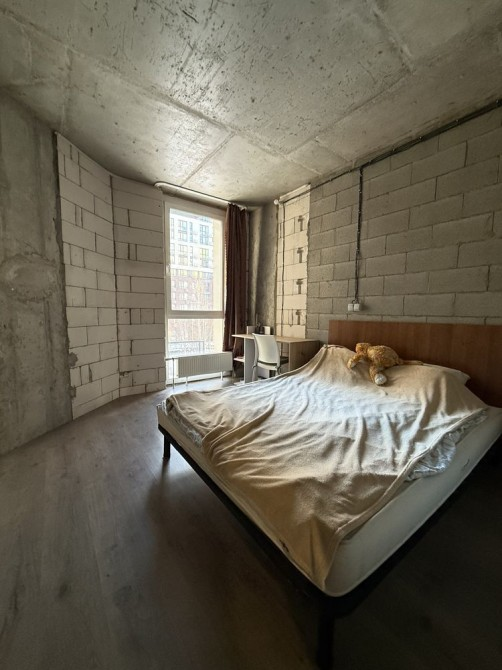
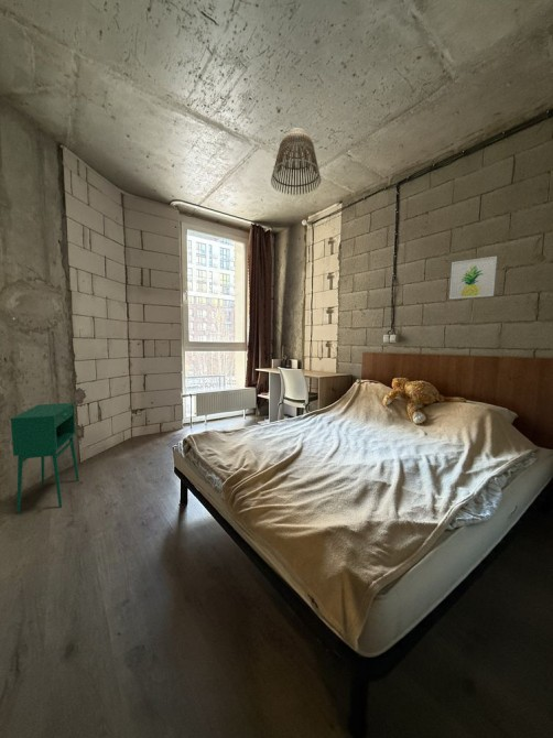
+ wall art [448,256,498,300]
+ lamp shade [270,127,322,196]
+ storage cabinet [10,402,80,514]
